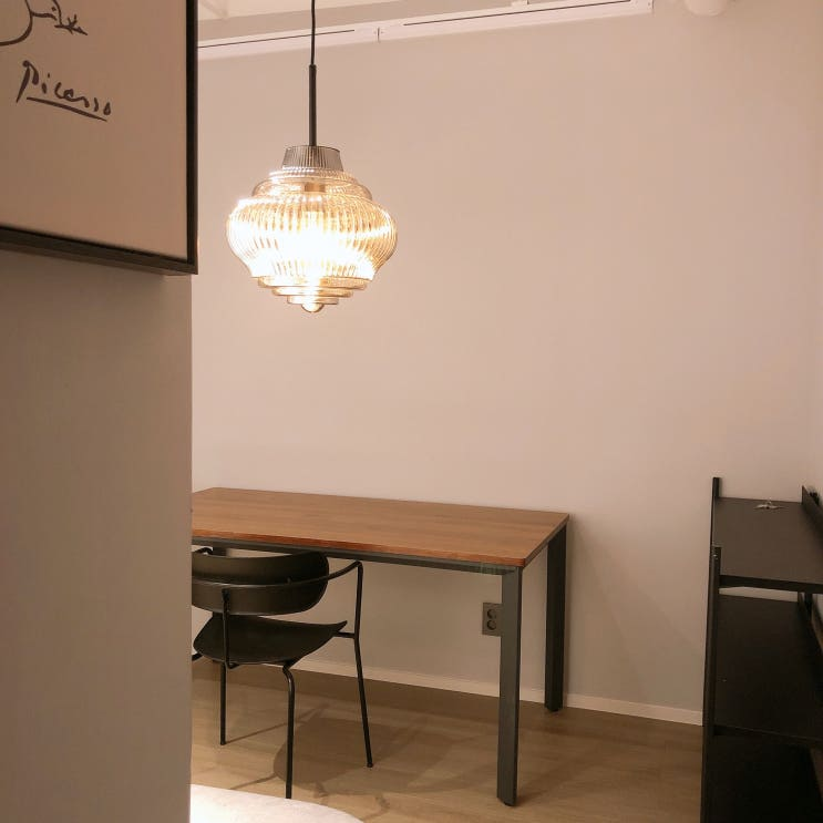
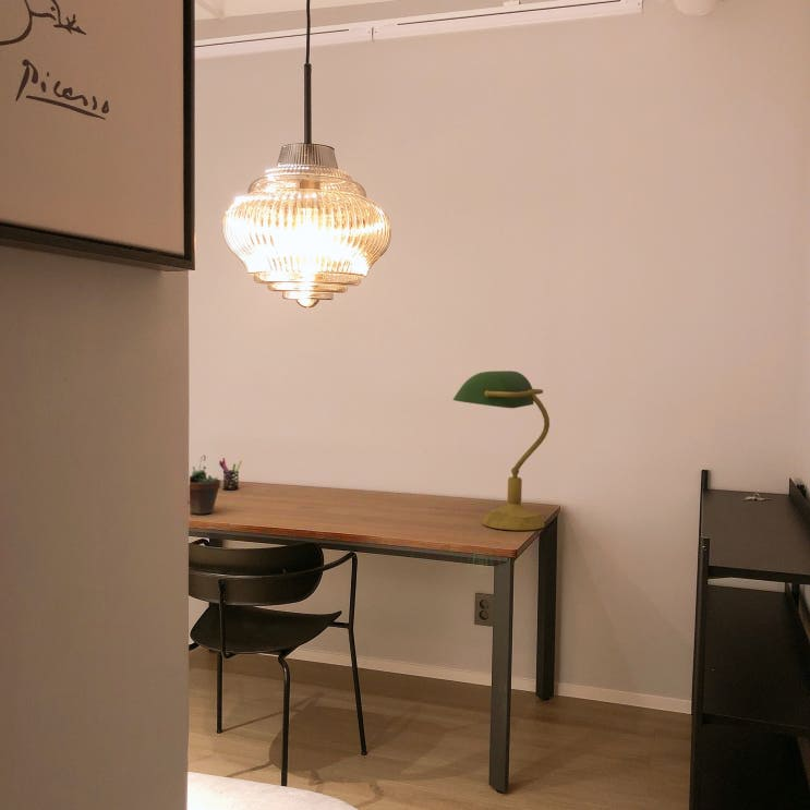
+ succulent plant [189,454,222,515]
+ pen holder [218,457,243,492]
+ desk lamp [451,370,551,531]
